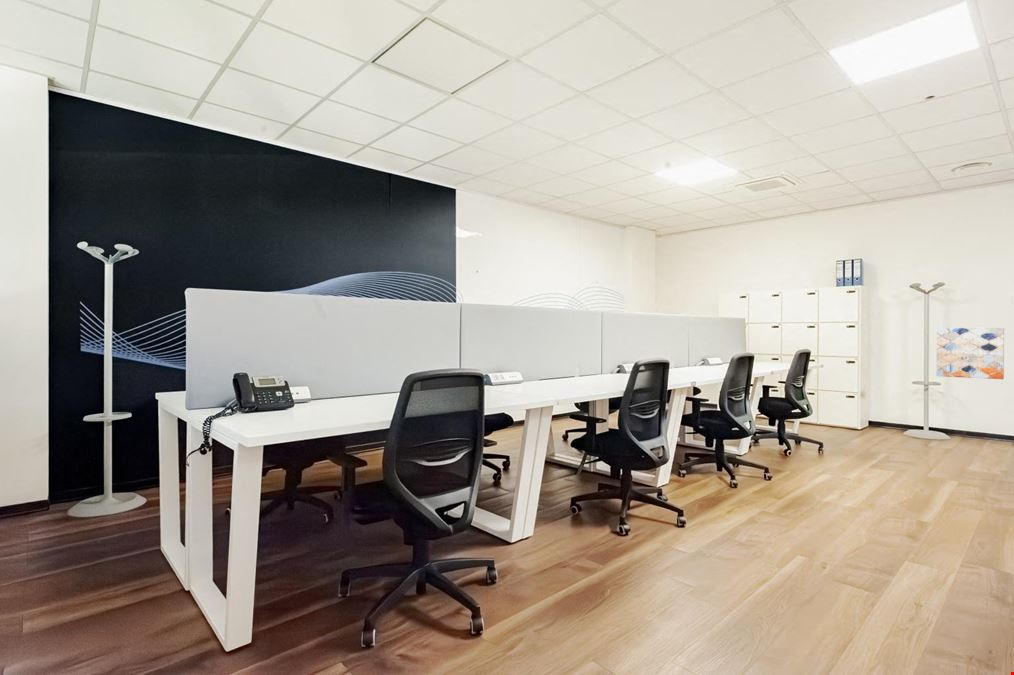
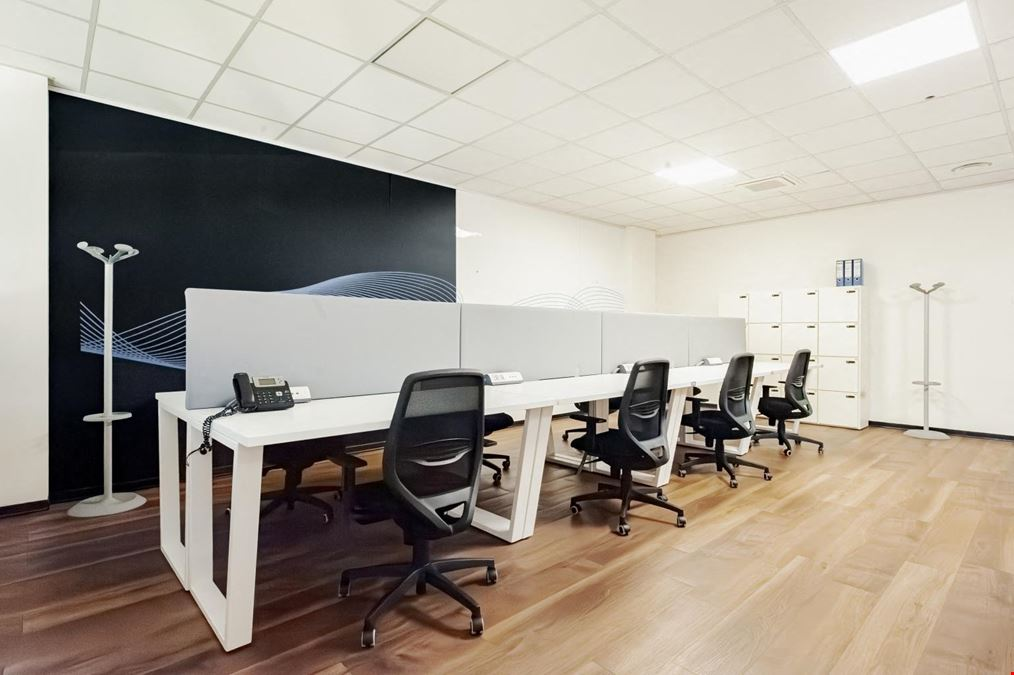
- wall art [936,327,1005,380]
